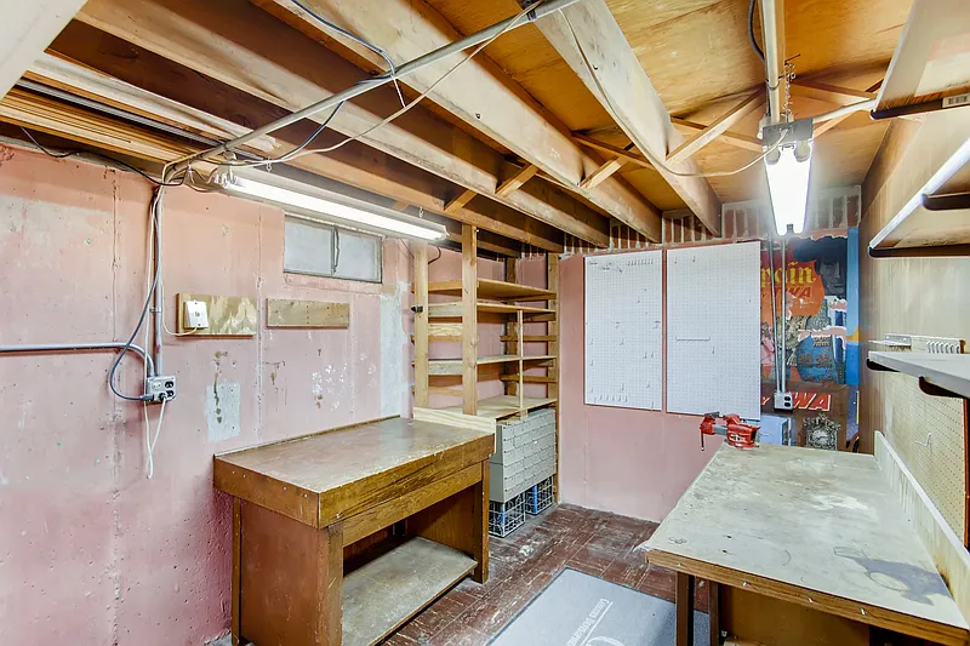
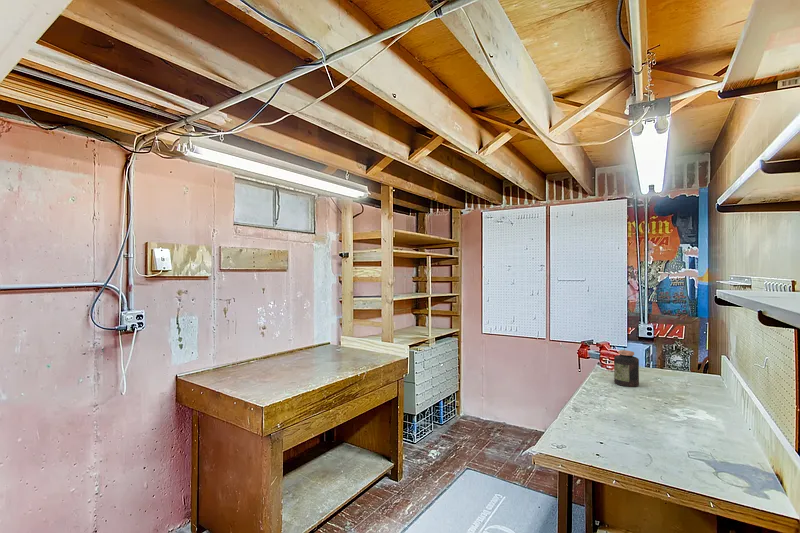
+ jar [613,349,640,388]
